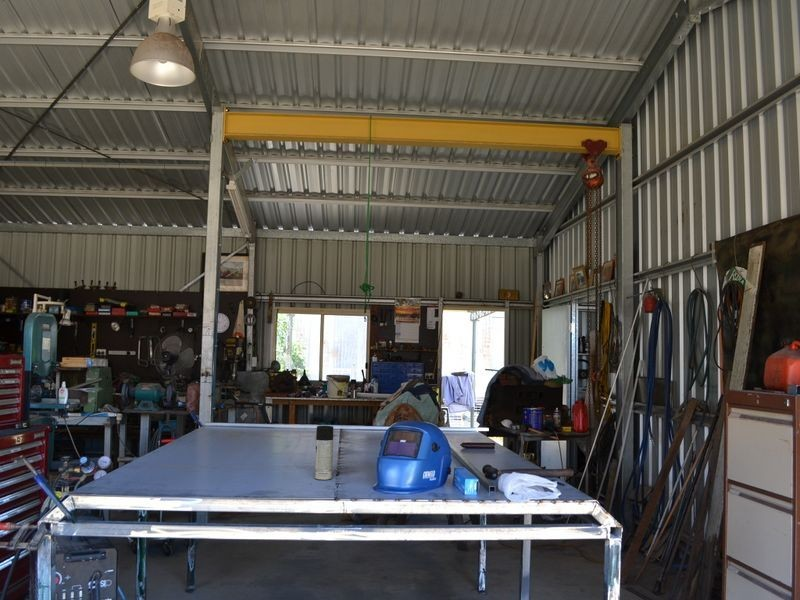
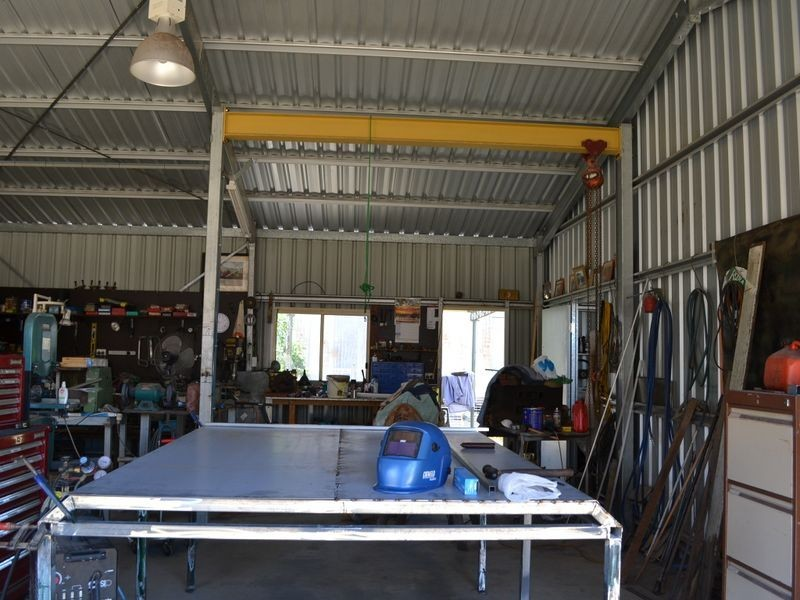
- spray can [314,425,334,481]
